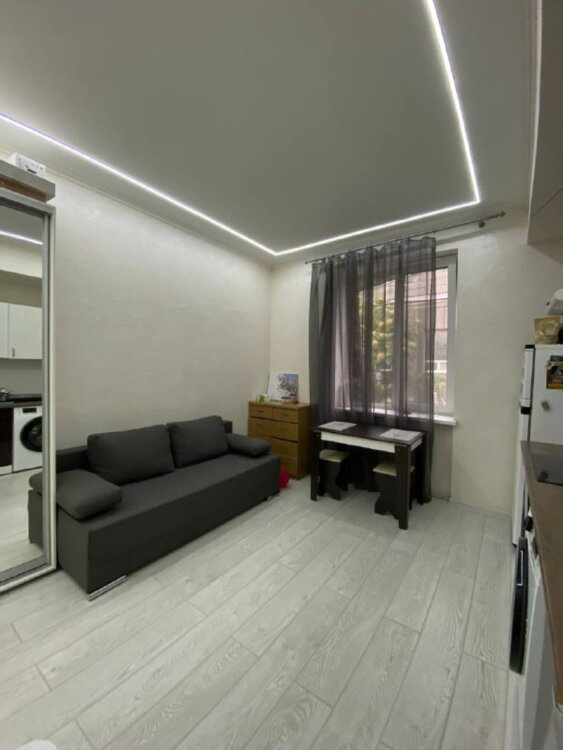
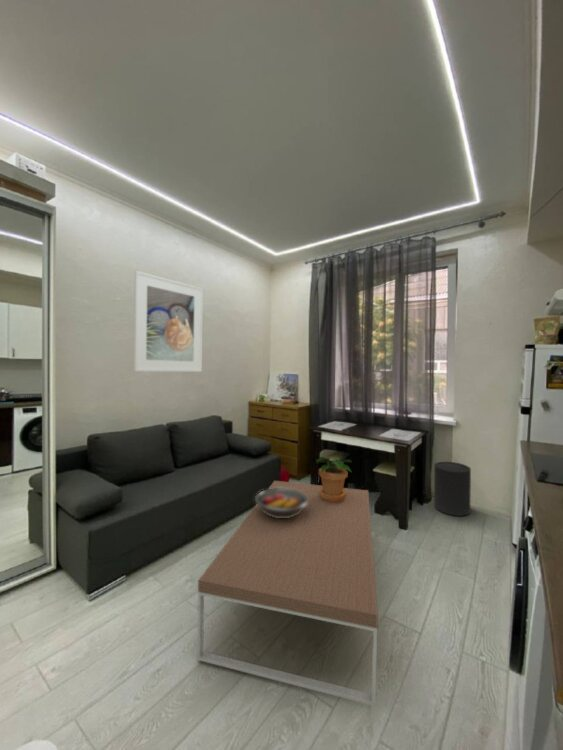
+ coffee table [196,480,379,707]
+ fruit bowl [254,488,308,518]
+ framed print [133,270,204,373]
+ potted plant [315,456,353,503]
+ trash can [433,461,472,517]
